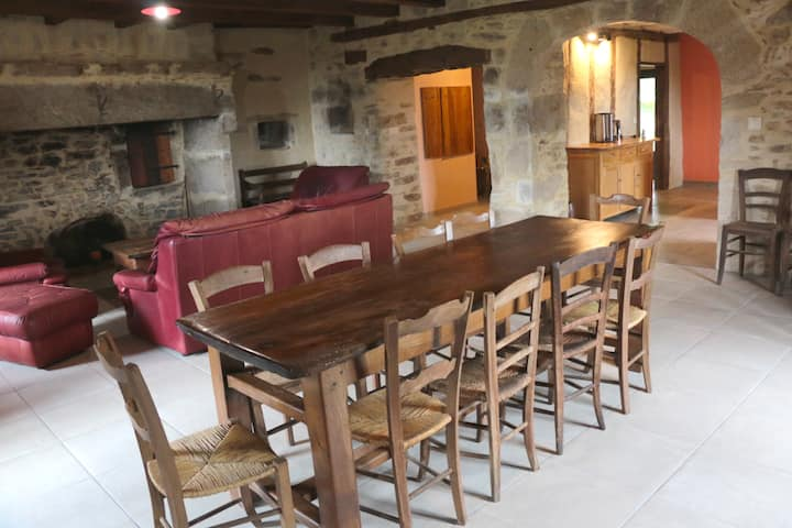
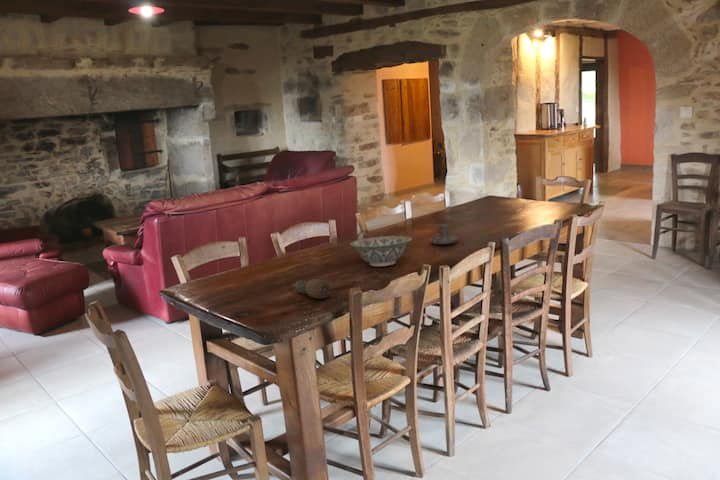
+ fruit [291,278,331,300]
+ candle holder [429,223,460,245]
+ decorative bowl [349,235,413,267]
